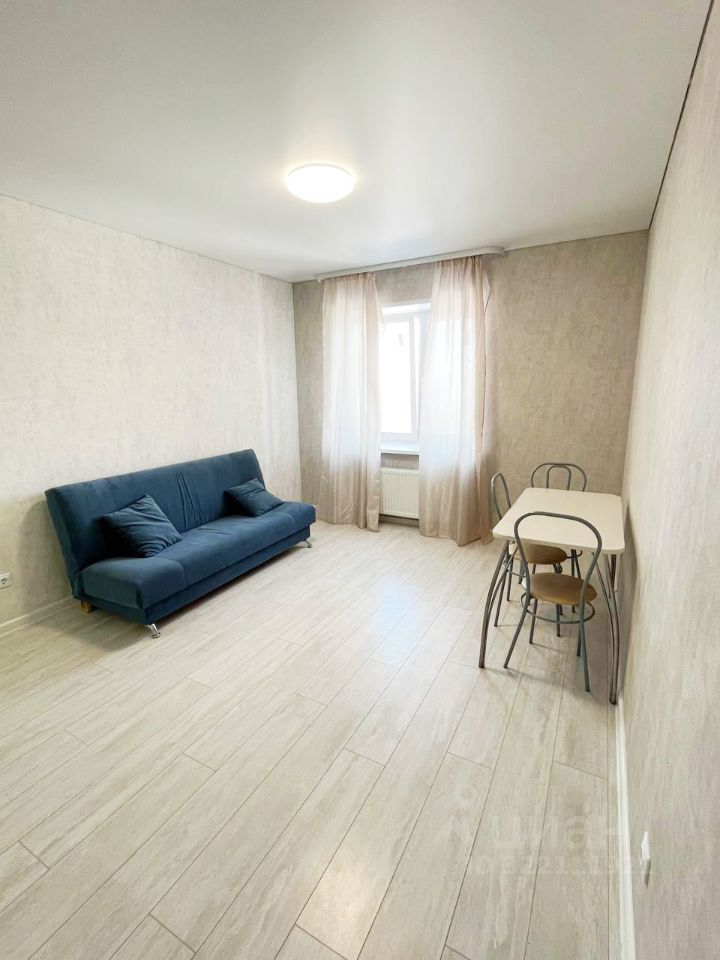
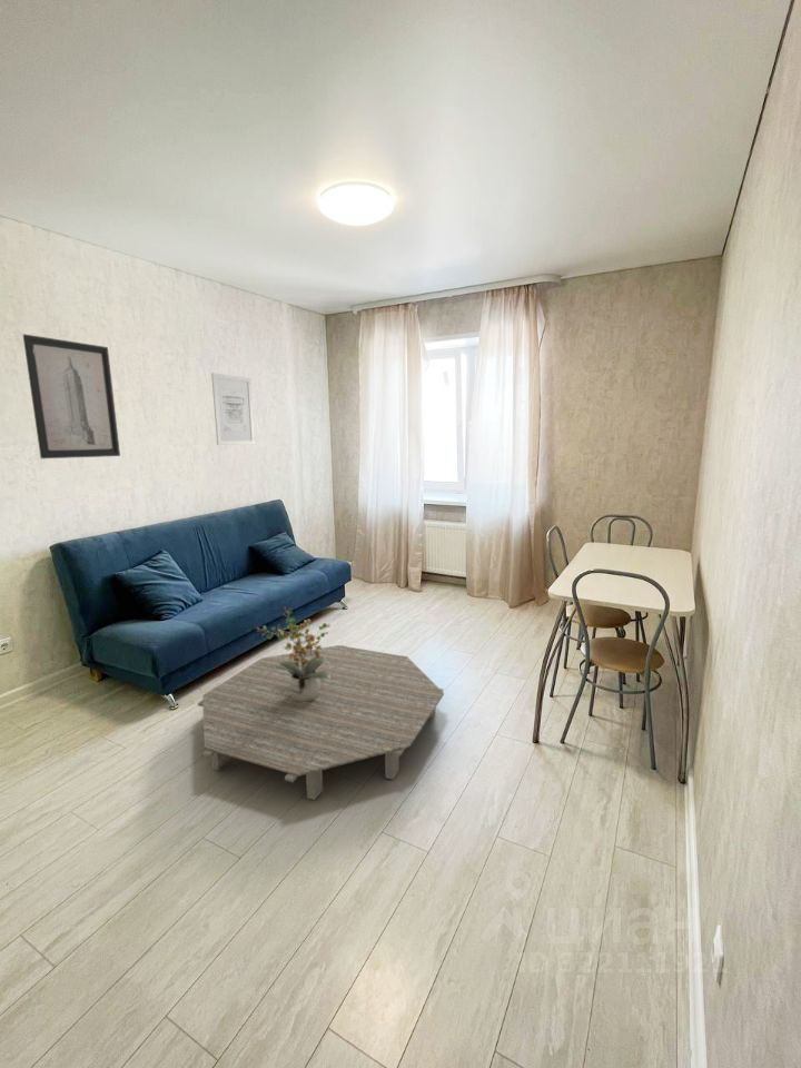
+ wall art [210,372,256,446]
+ potted plant [256,605,332,701]
+ coffee table [197,644,445,801]
+ wall art [22,333,121,459]
